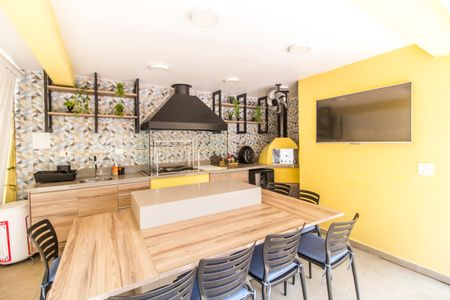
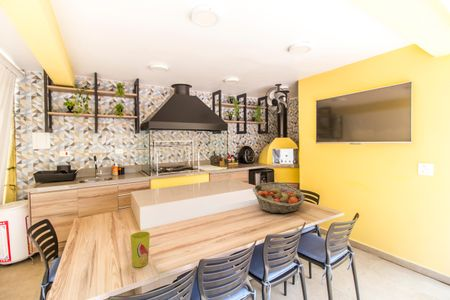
+ fruit basket [252,182,306,214]
+ cup [129,230,151,268]
